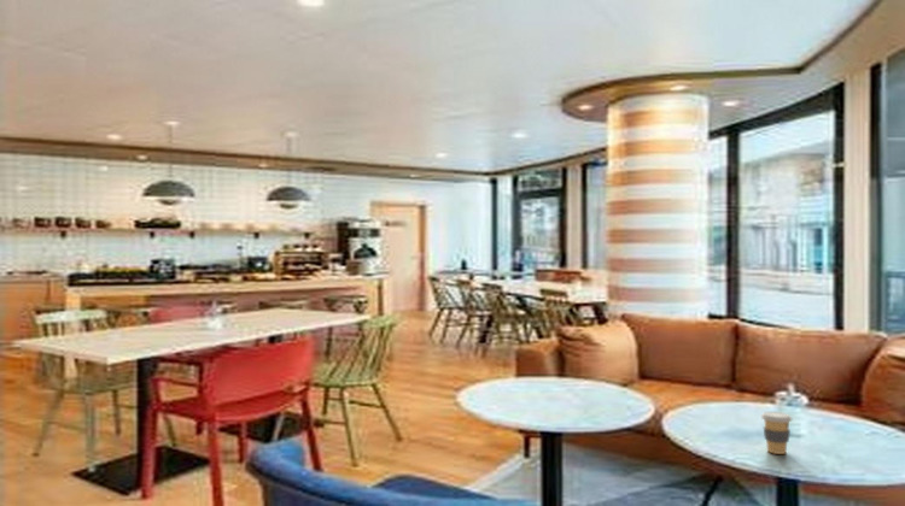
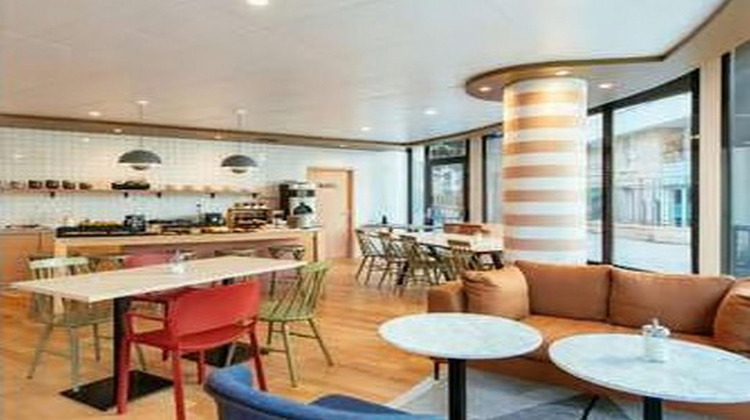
- coffee cup [760,411,793,455]
